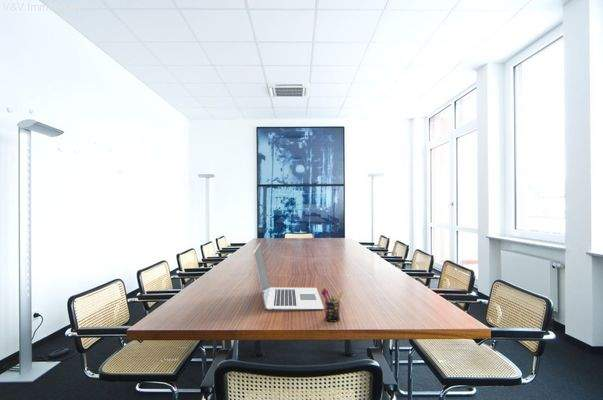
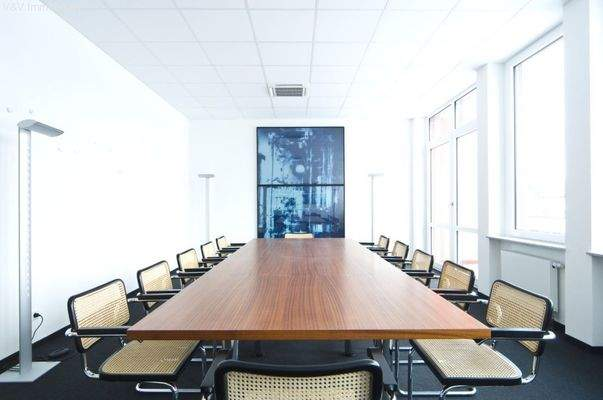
- laptop [252,242,325,312]
- pen holder [320,287,344,323]
